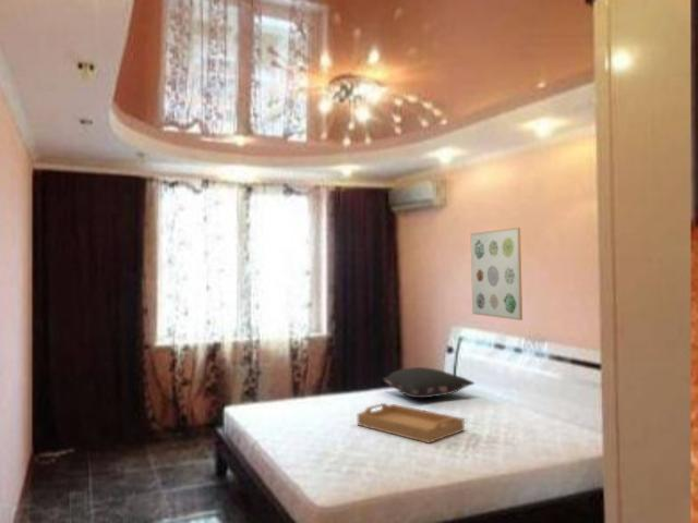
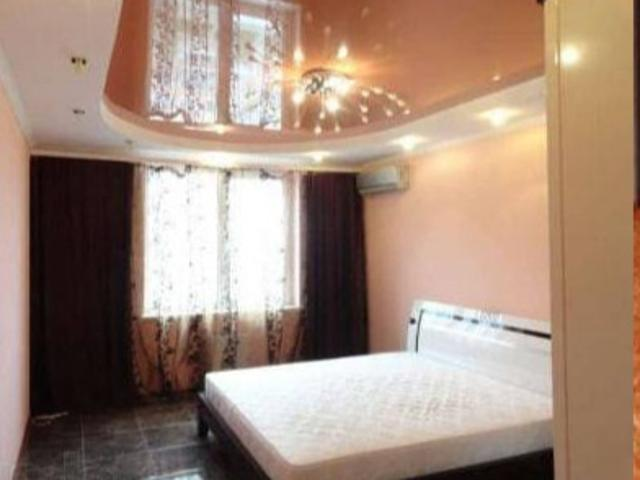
- pillow [382,366,476,399]
- wall art [470,227,524,321]
- serving tray [357,402,466,445]
